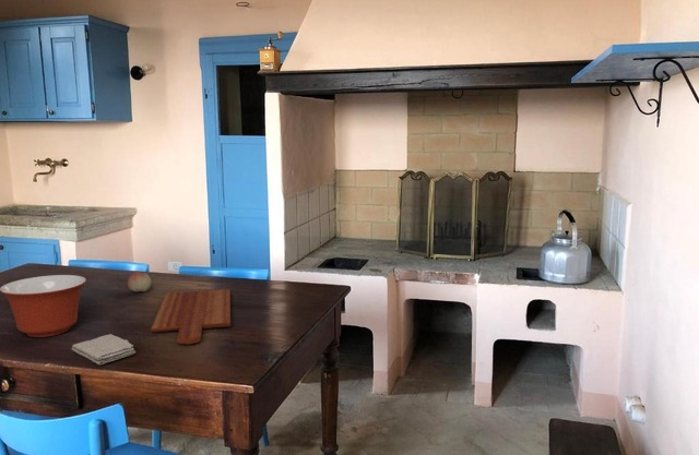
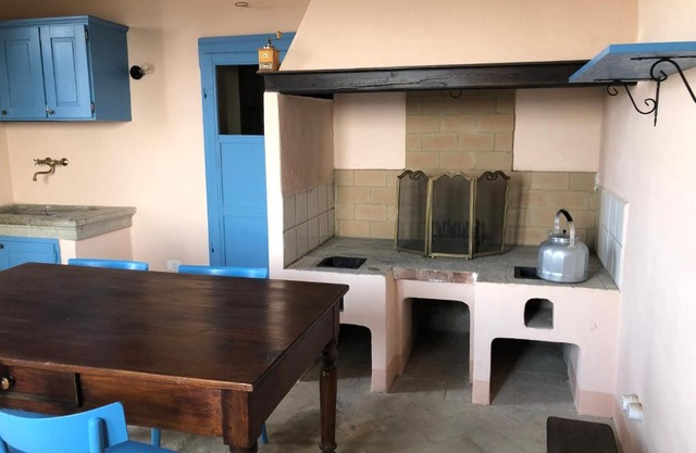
- washcloth [71,333,137,367]
- fruit [127,271,152,294]
- cutting board [150,288,232,345]
- mixing bowl [0,274,87,338]
